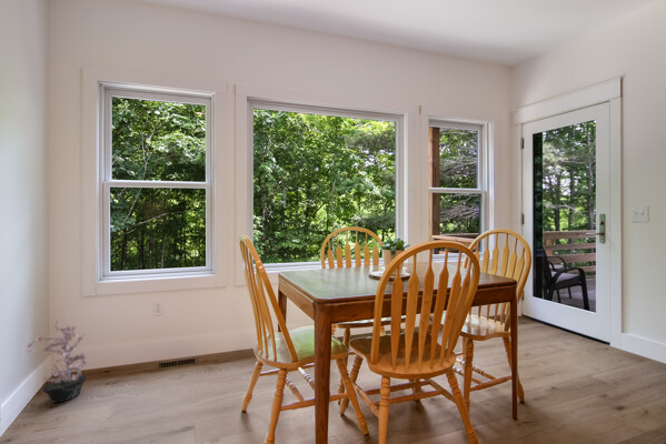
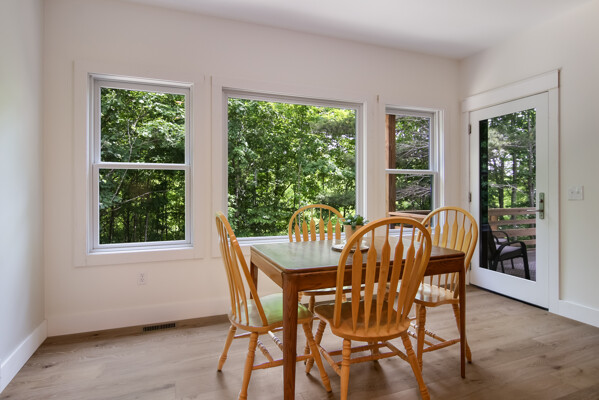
- potted plant [23,319,88,404]
